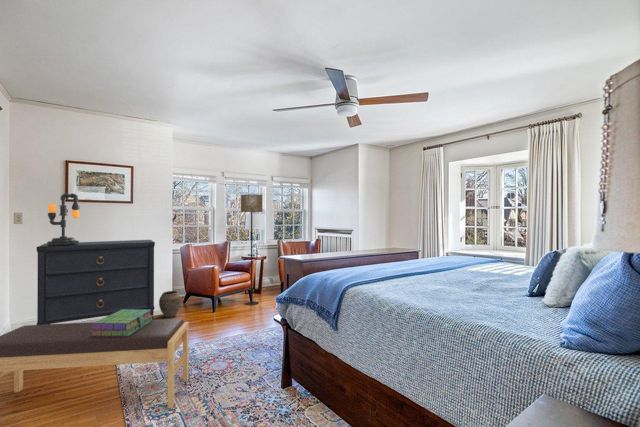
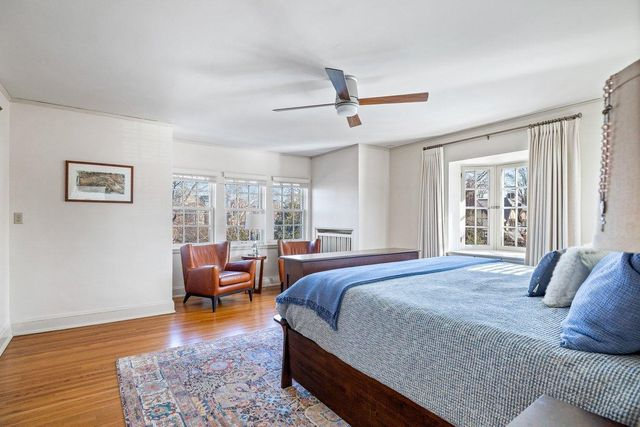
- stack of books [90,309,154,336]
- floor lamp [240,193,263,306]
- dresser [36,239,156,325]
- bench [0,318,189,410]
- vase [158,290,182,318]
- table lamp [46,192,81,246]
